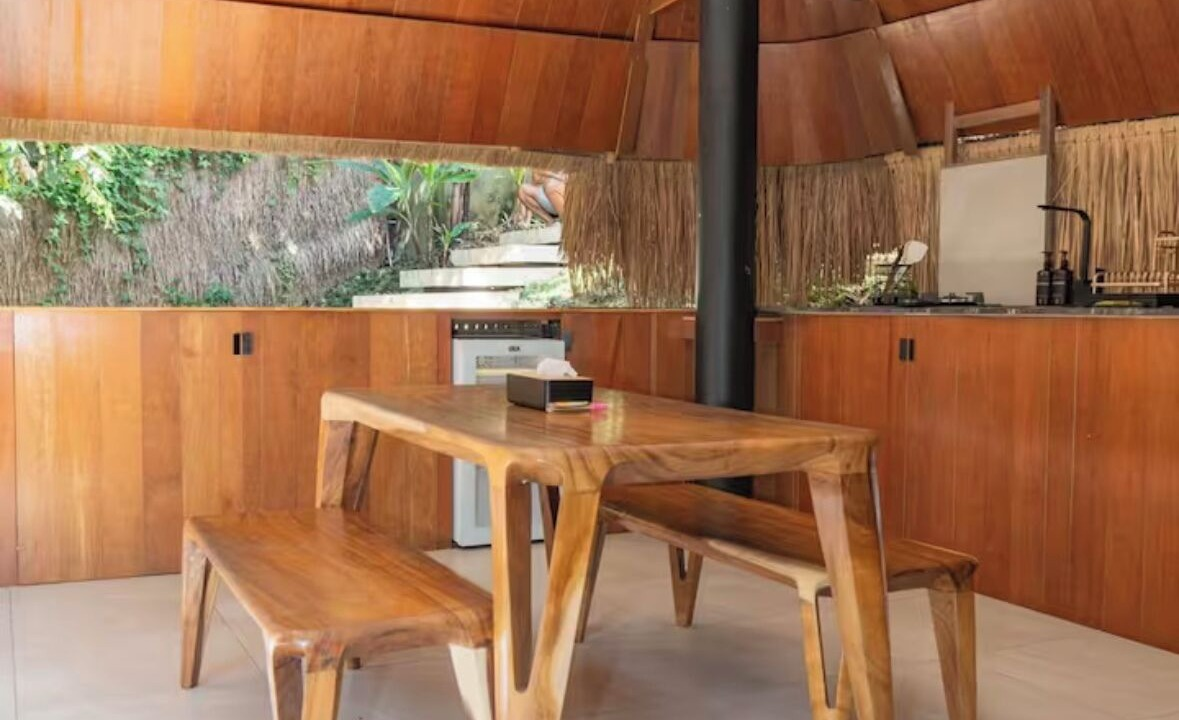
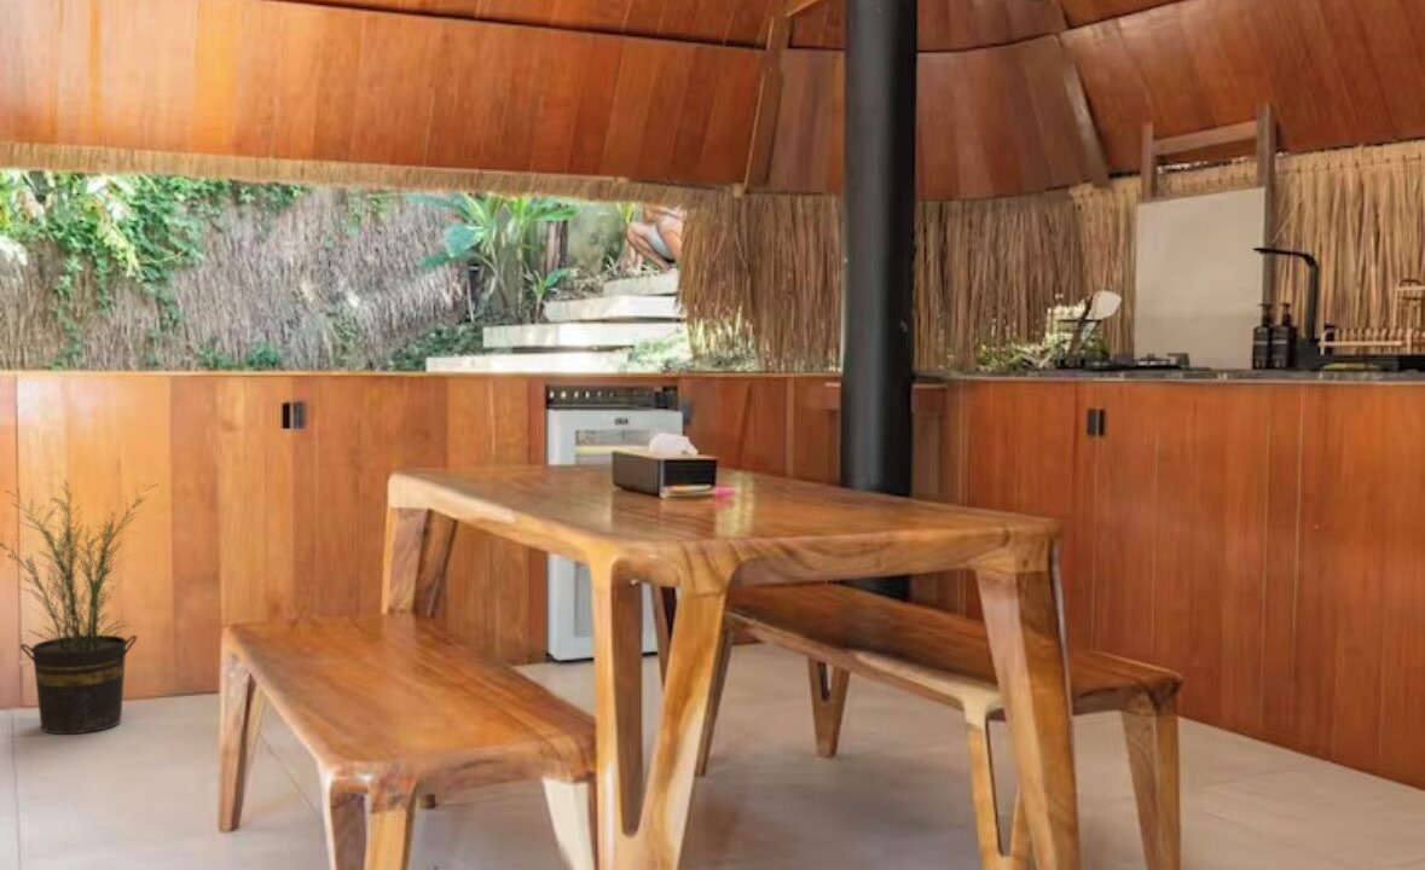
+ potted plant [0,478,157,736]
